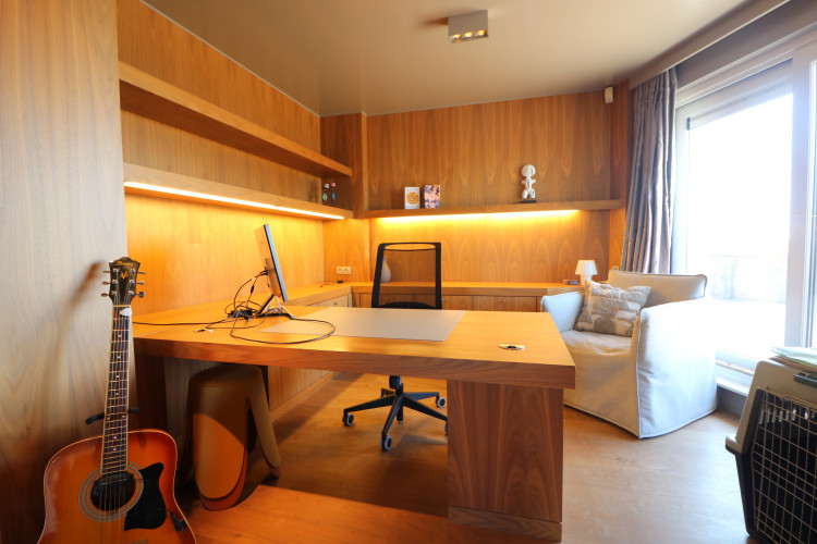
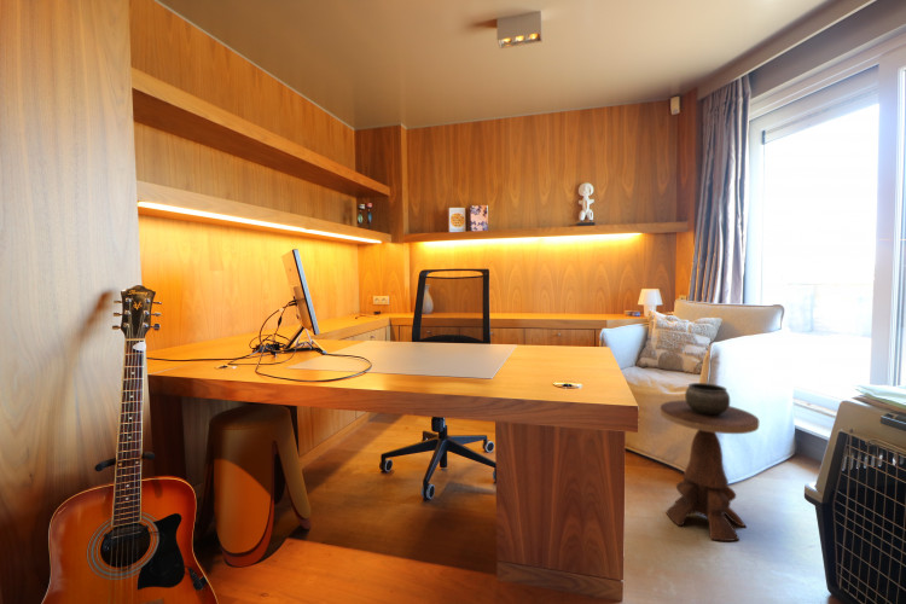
+ side table [660,382,760,542]
